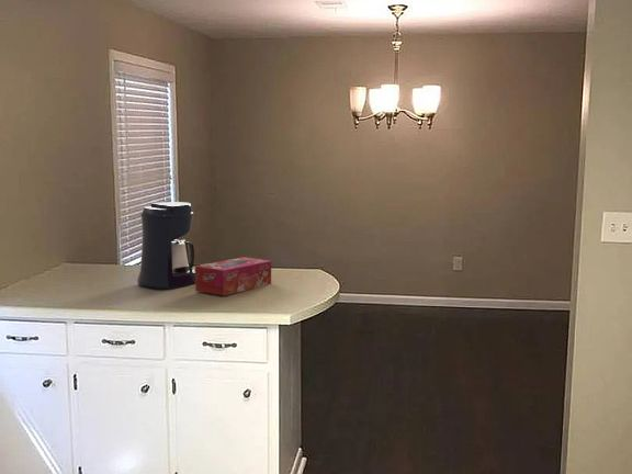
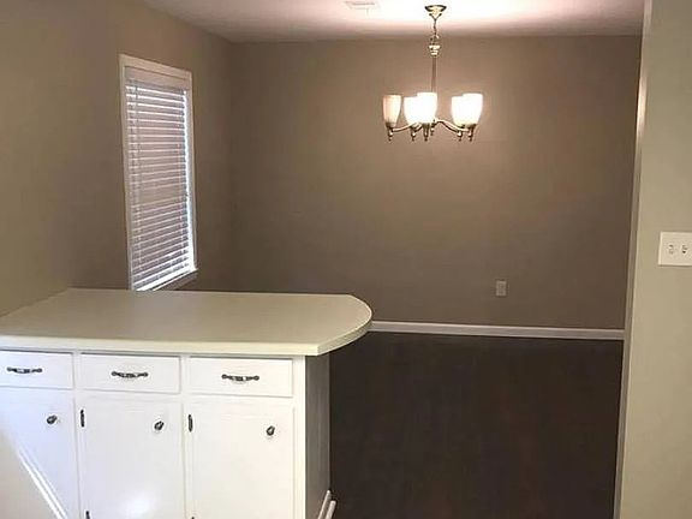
- tissue box [194,256,272,297]
- coffee maker [136,201,195,290]
